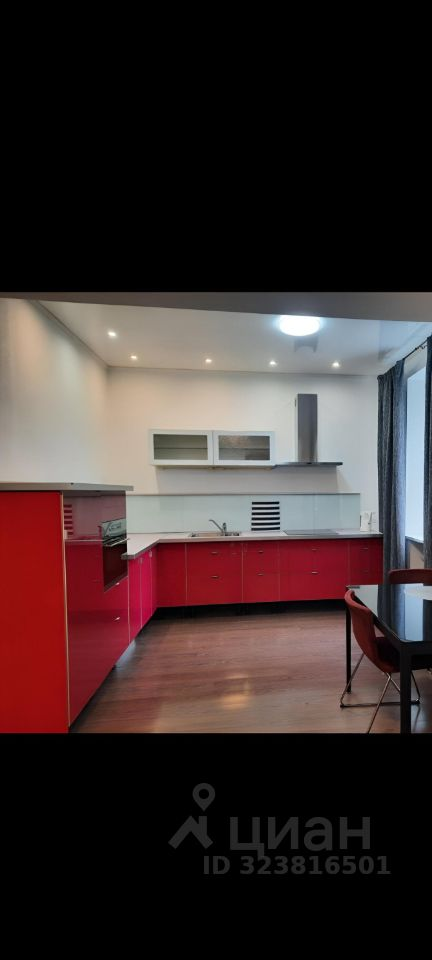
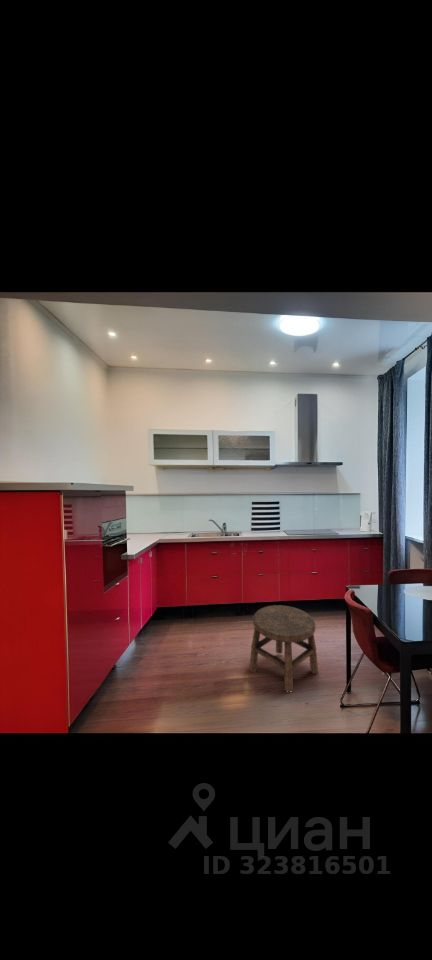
+ stool [248,604,319,693]
